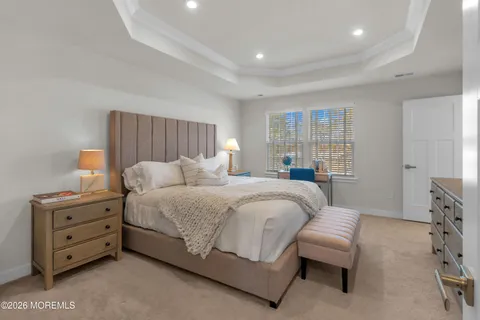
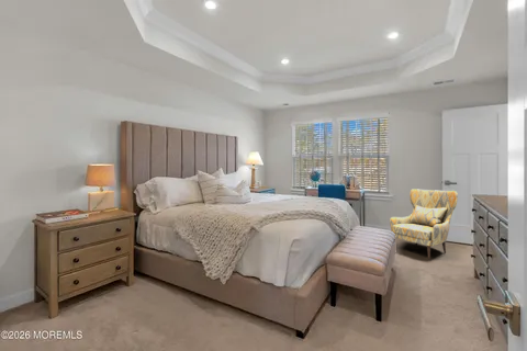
+ armchair [389,188,459,260]
